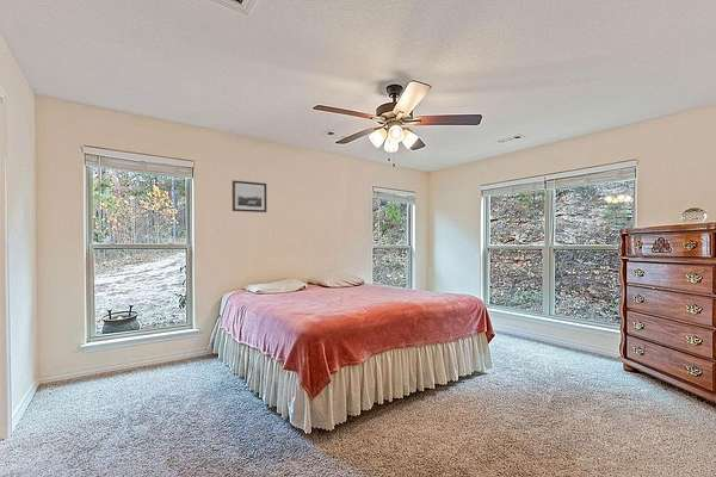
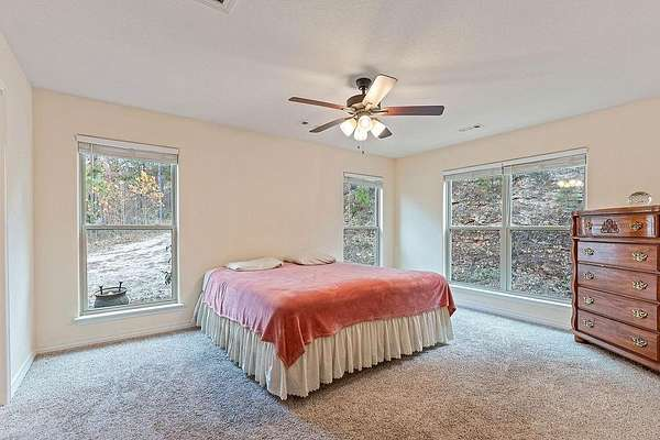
- wall art [230,179,267,213]
